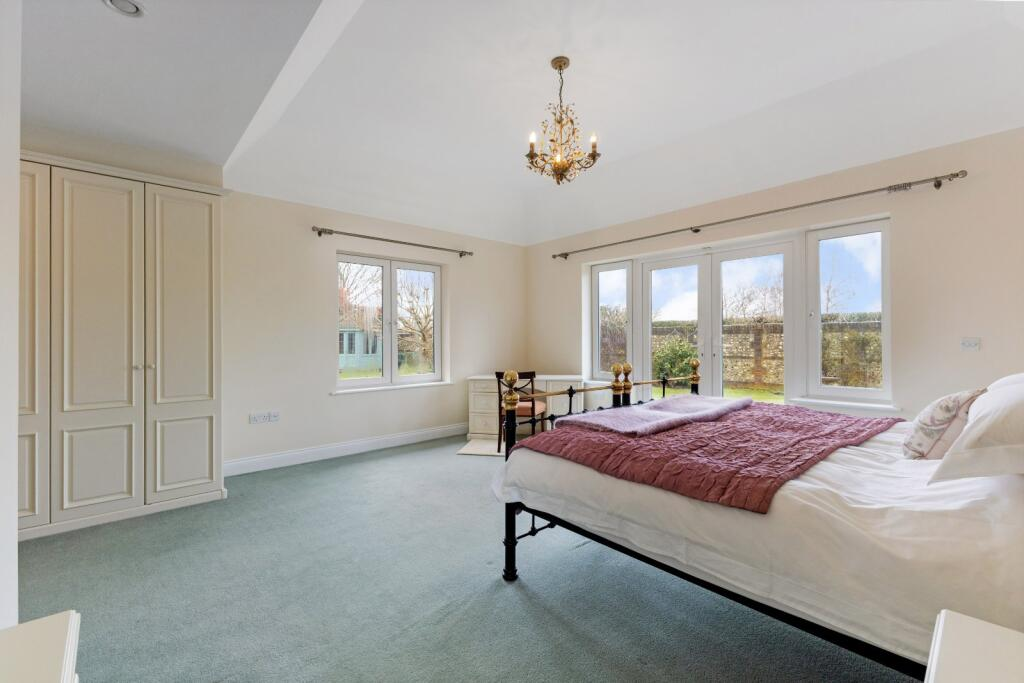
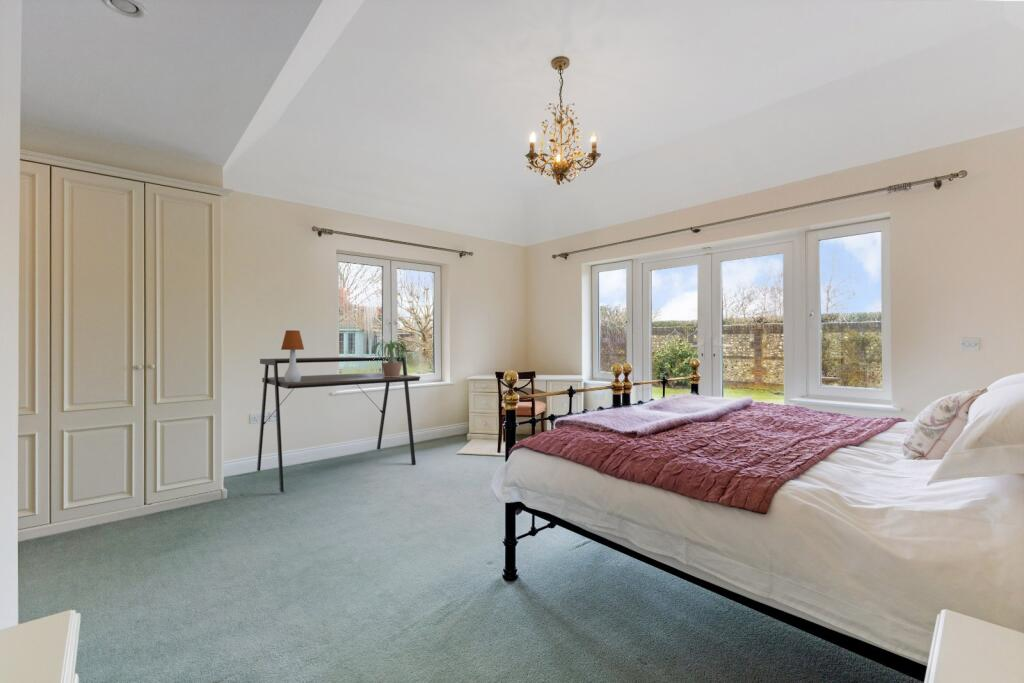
+ potted plant [367,339,409,377]
+ table lamp [280,329,305,382]
+ desk [256,355,421,493]
